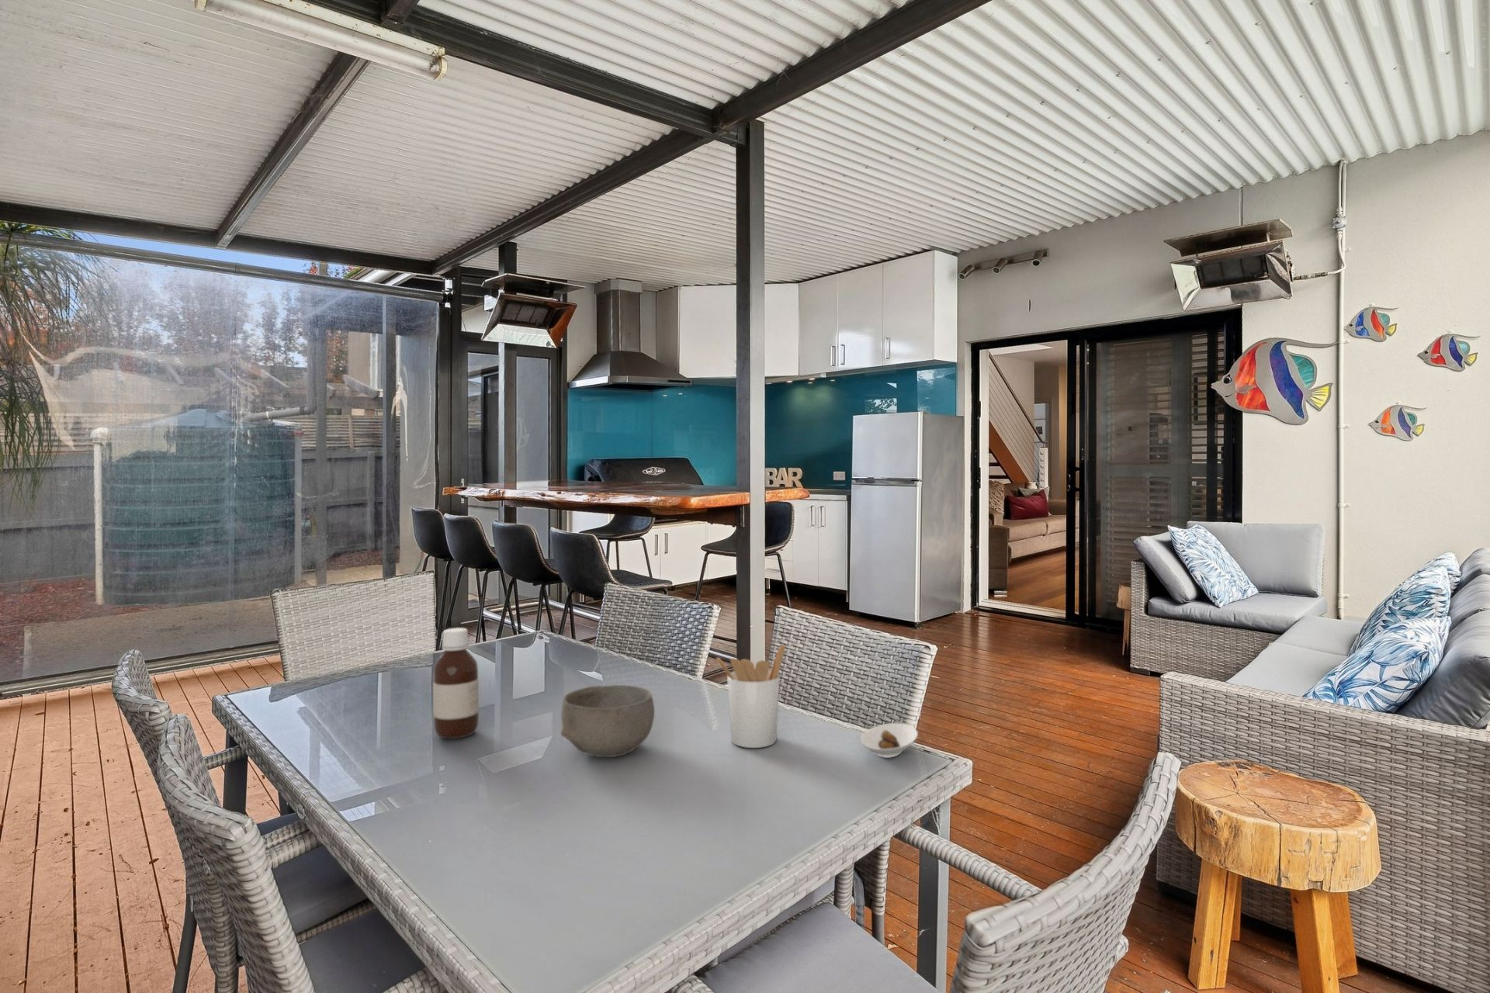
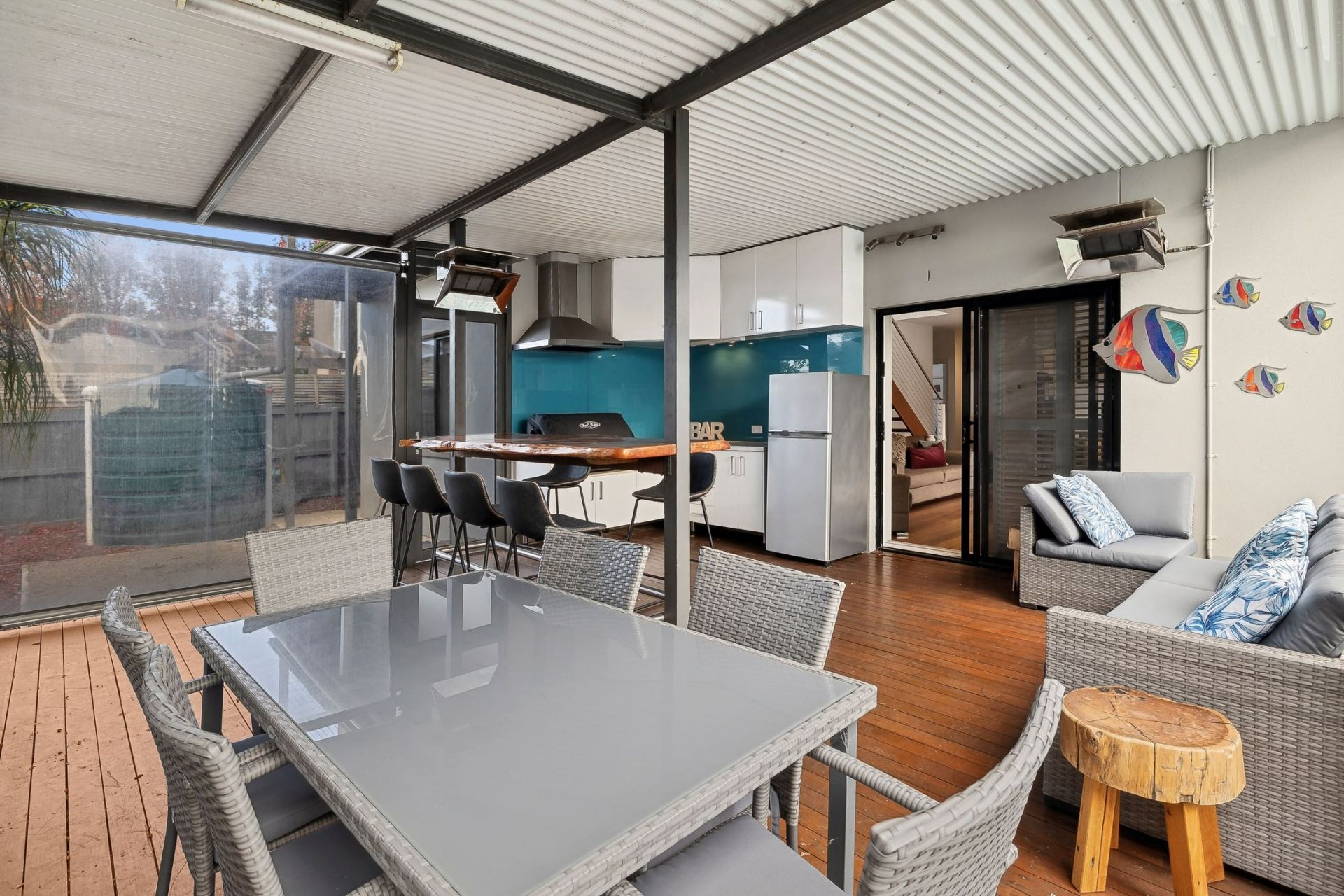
- bottle [432,627,480,739]
- bowl [560,684,655,758]
- saucer [860,723,919,759]
- utensil holder [715,644,786,748]
